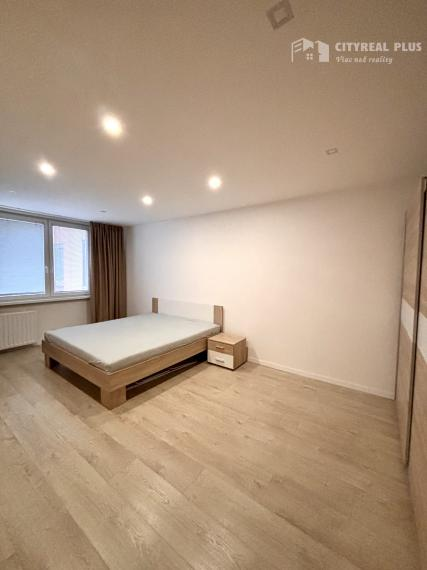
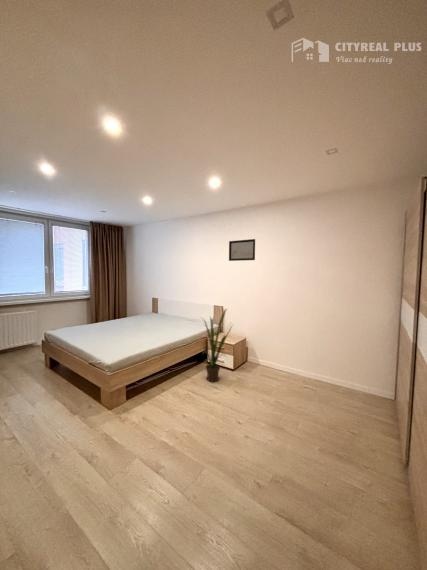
+ wall art [228,238,256,262]
+ house plant [199,307,234,383]
